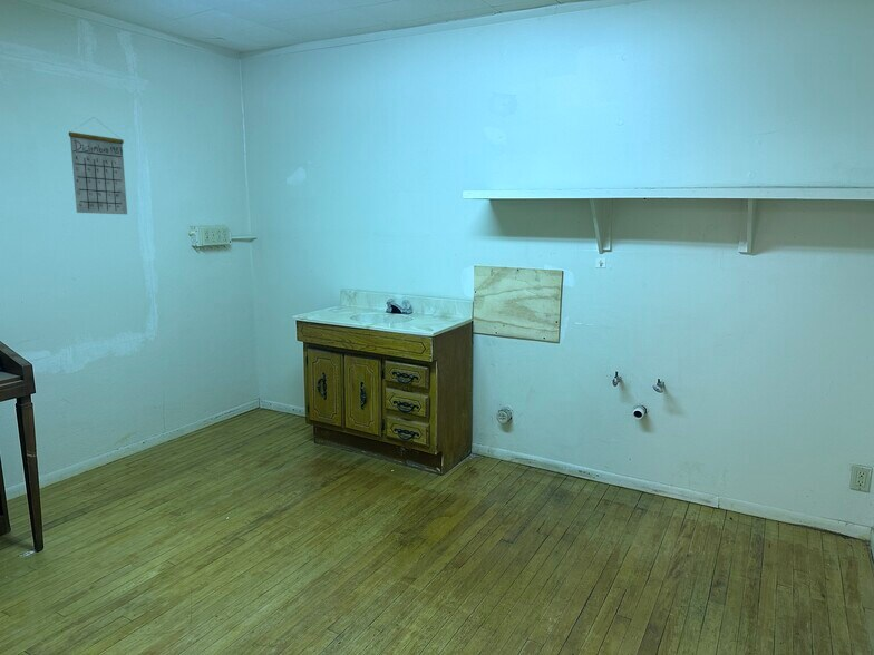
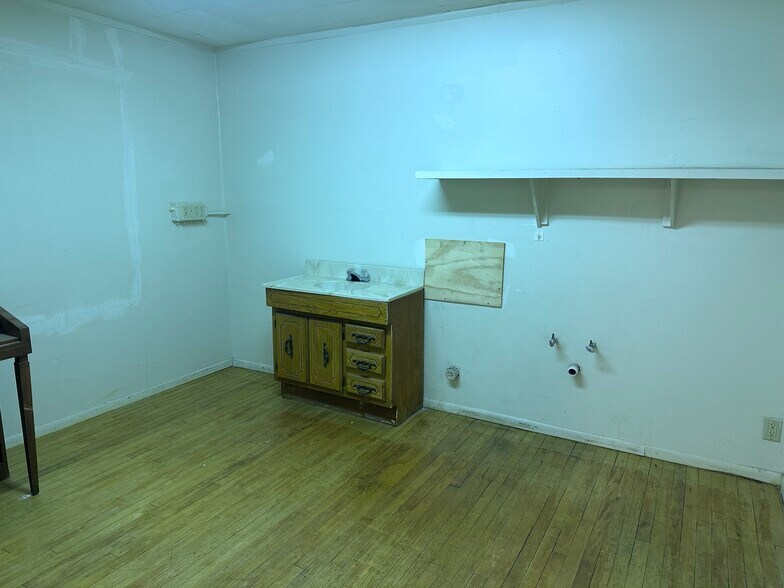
- calendar [68,116,128,215]
